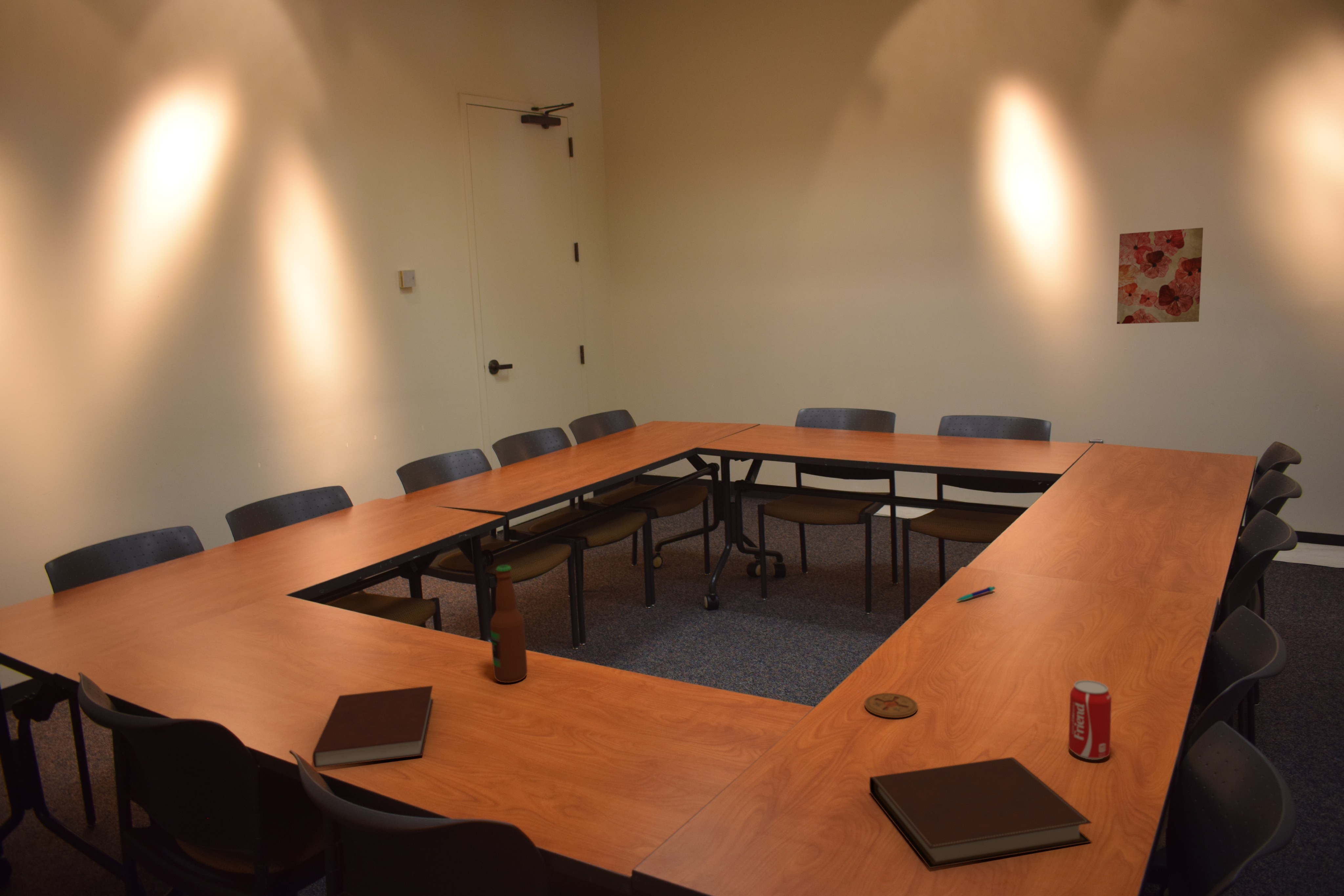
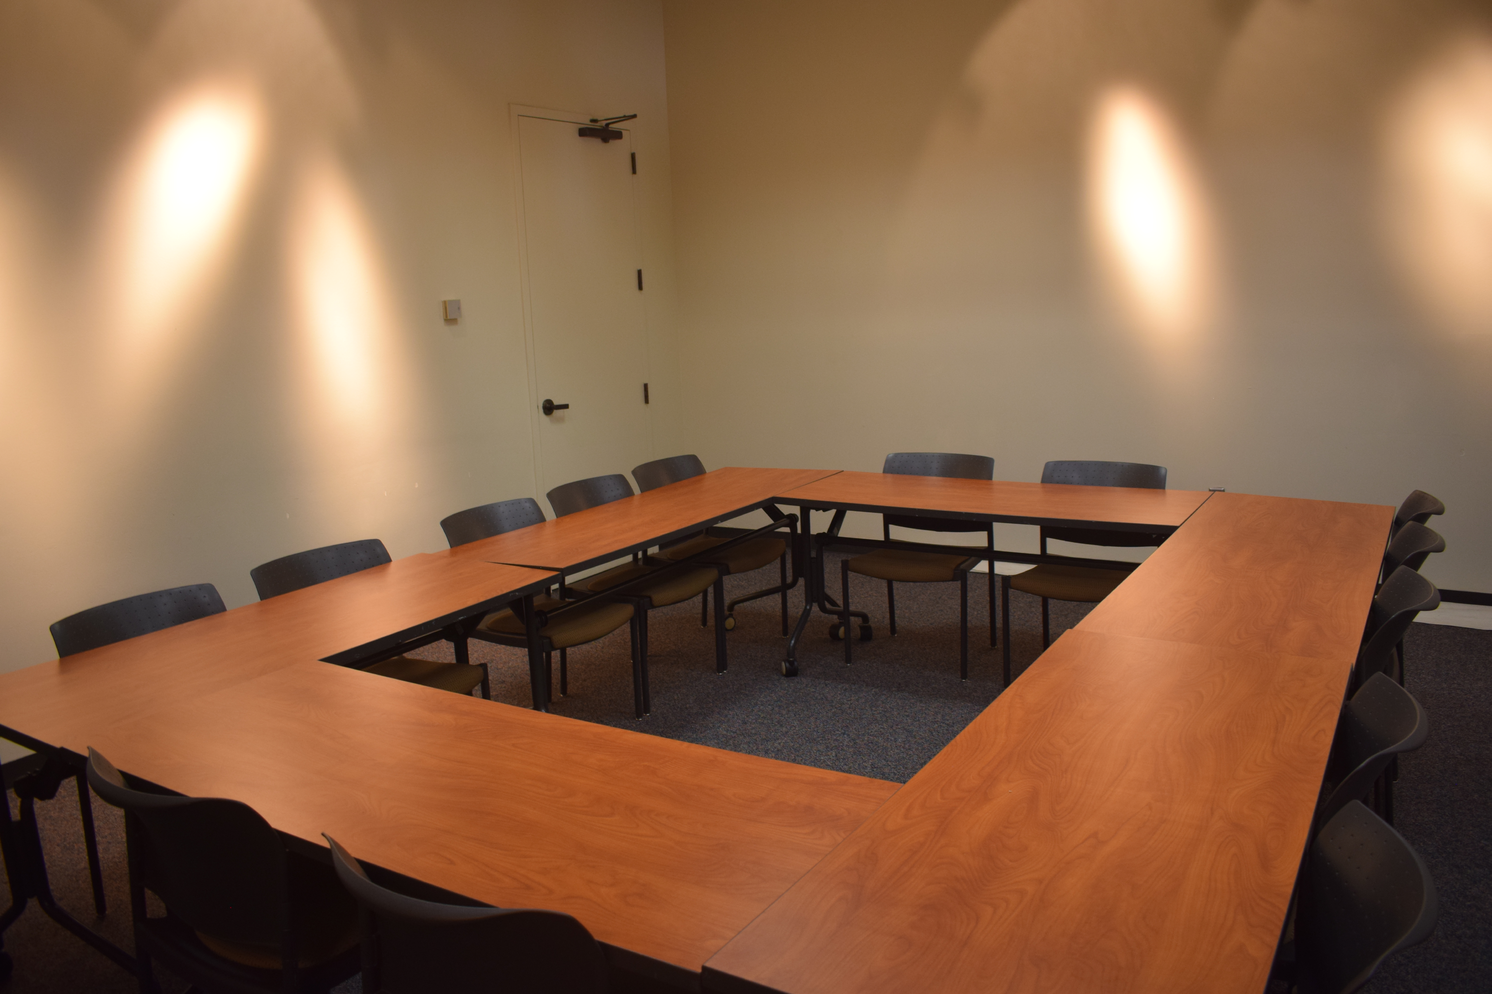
- beverage can [1068,680,1112,760]
- pen [956,586,996,601]
- notebook [869,757,1092,869]
- notebook [312,685,433,769]
- coaster [865,693,918,718]
- wall art [1116,227,1204,324]
- bottle [490,565,528,683]
